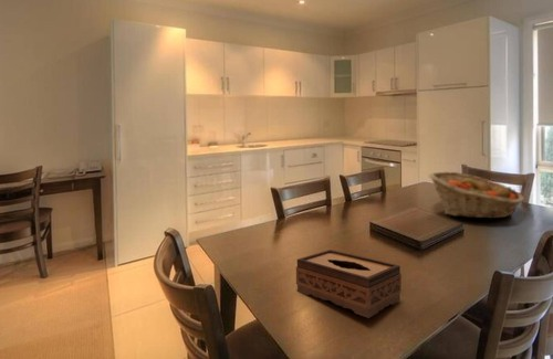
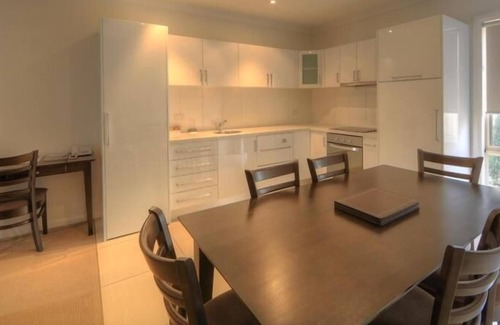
- tissue box [295,249,403,319]
- fruit basket [428,171,525,220]
